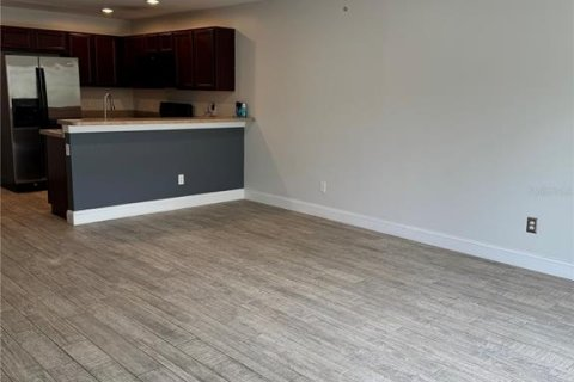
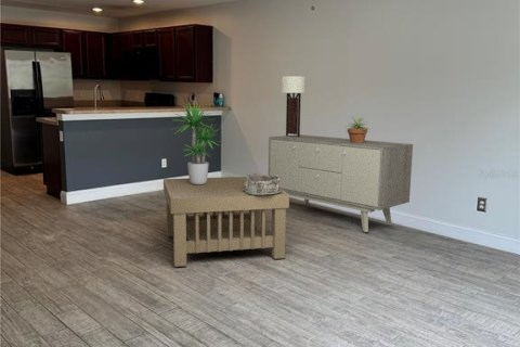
+ wall sconce [281,75,307,137]
+ coffee table [162,176,290,268]
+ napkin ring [243,172,282,196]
+ potted plant [170,101,225,184]
+ potted plant [344,116,372,143]
+ sideboard [268,133,414,233]
